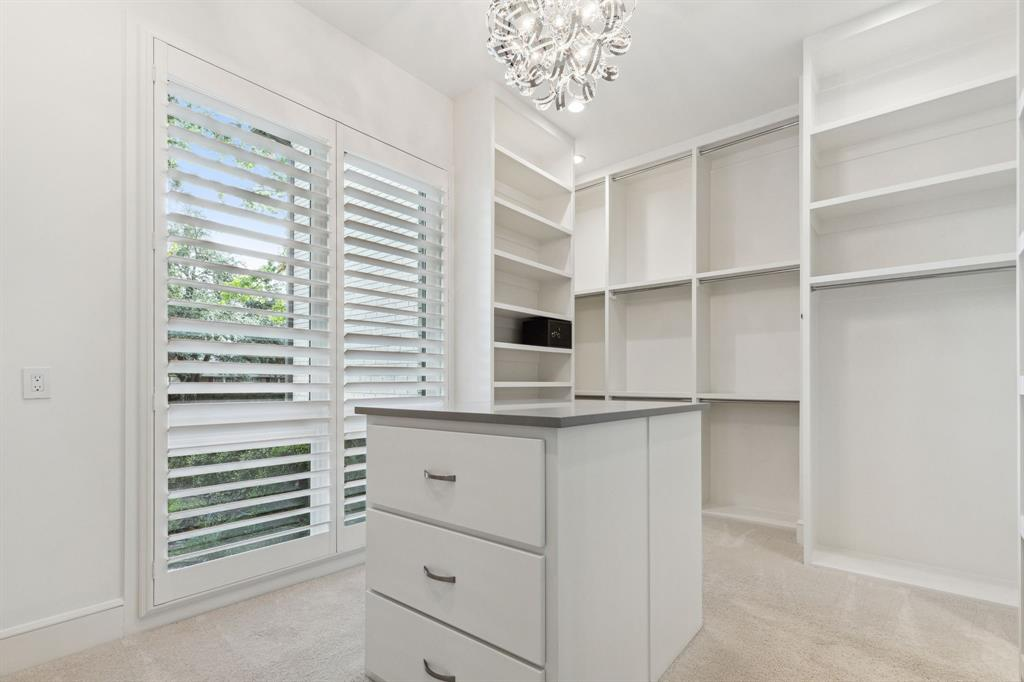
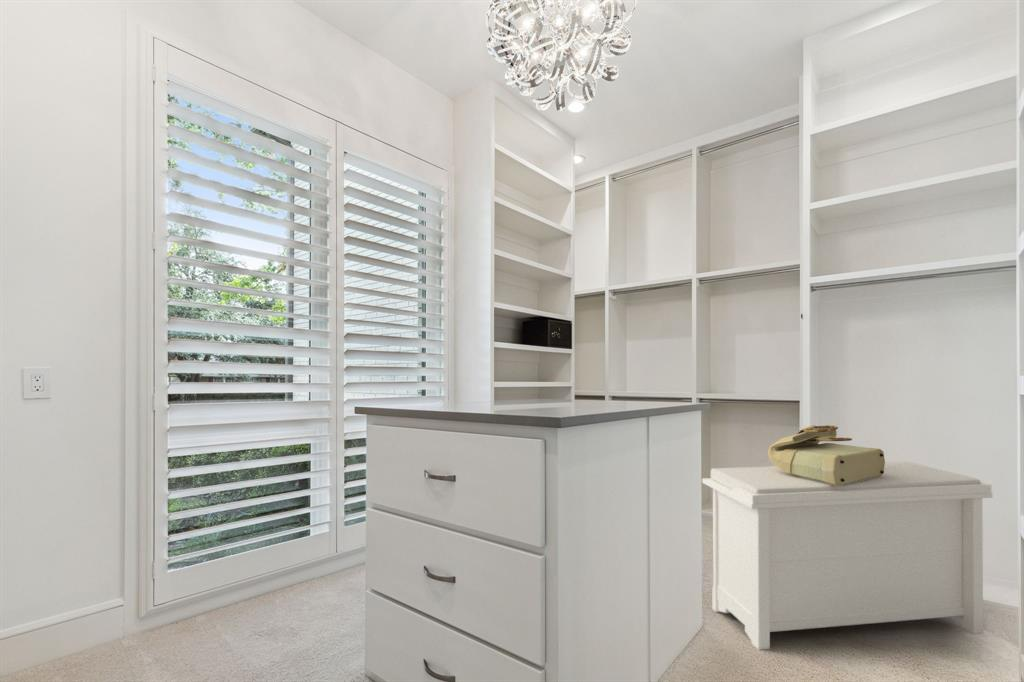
+ handbag [767,424,886,486]
+ bench [701,461,993,651]
